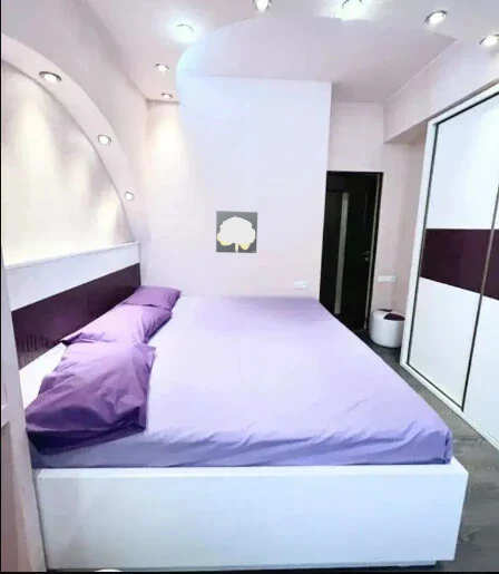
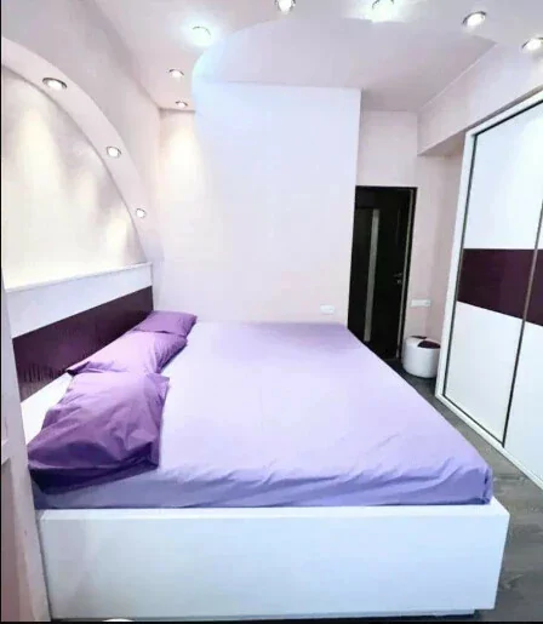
- wall art [215,210,258,254]
